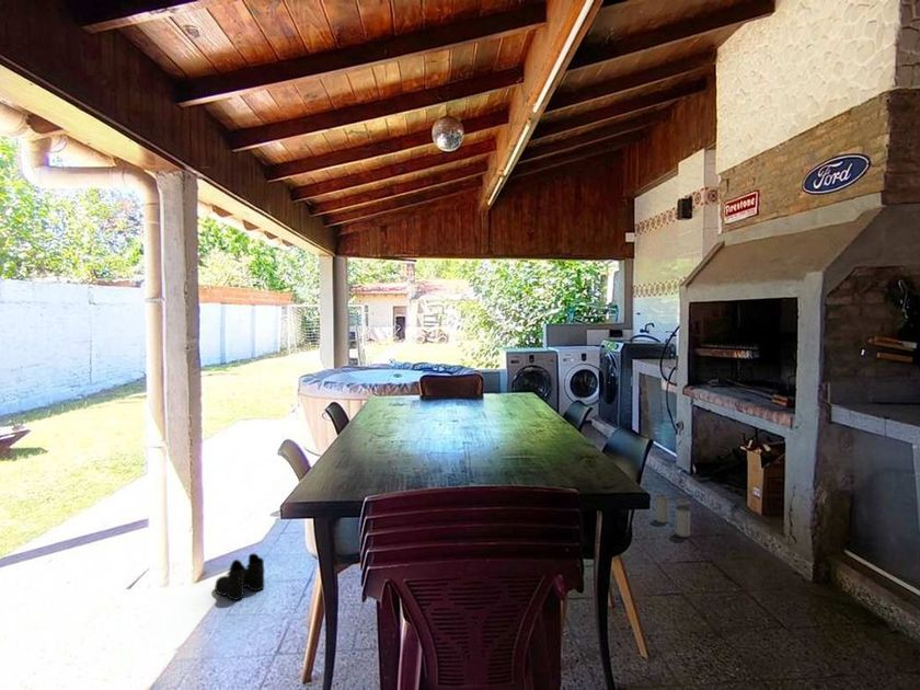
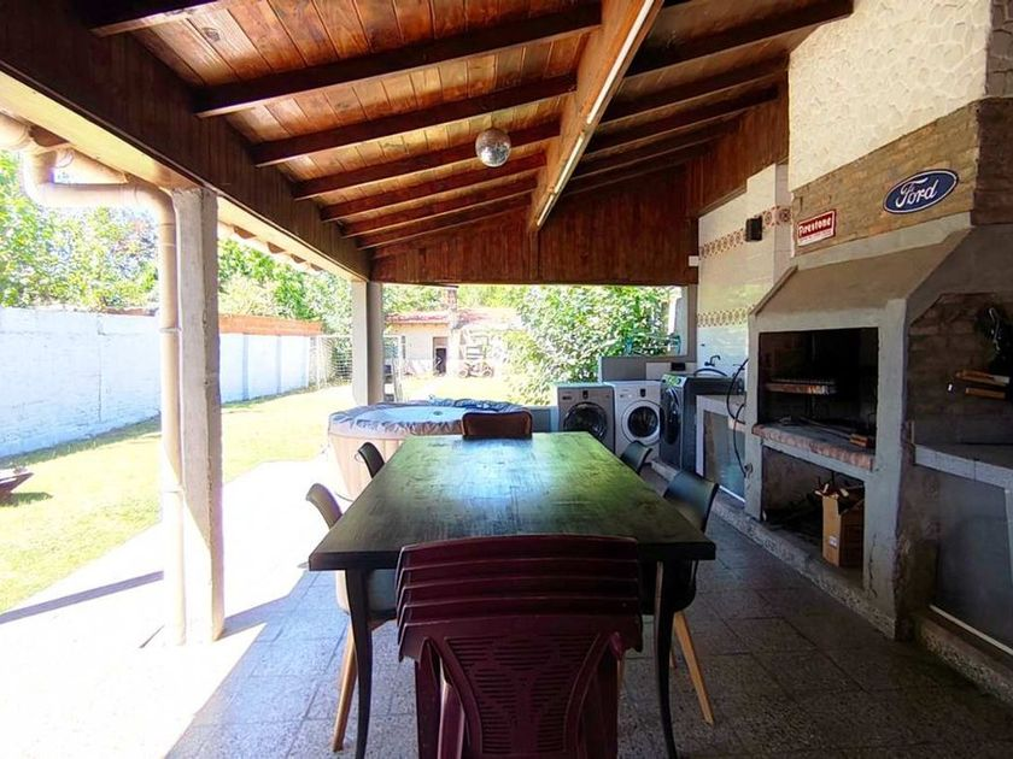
- boots [214,552,265,601]
- trash can [655,493,692,539]
